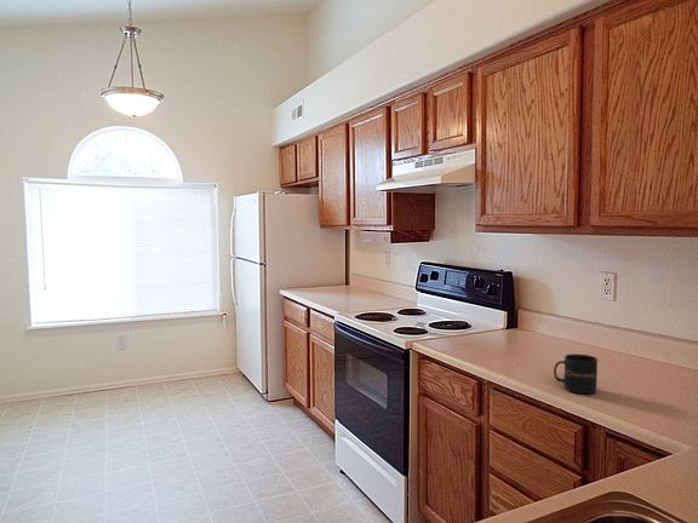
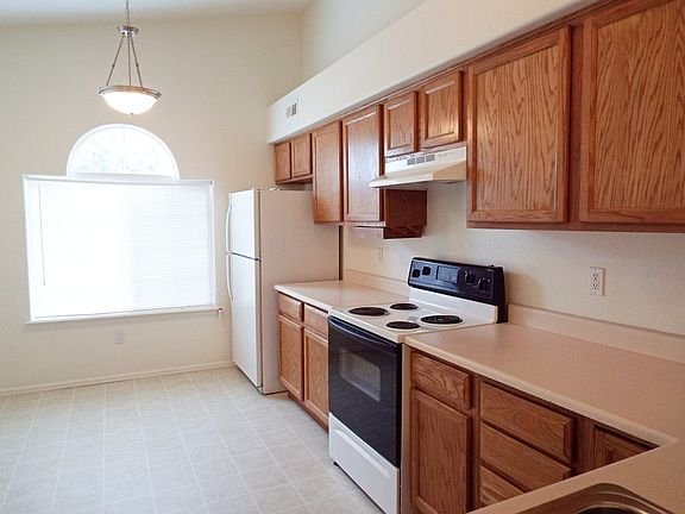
- mug [553,354,599,395]
